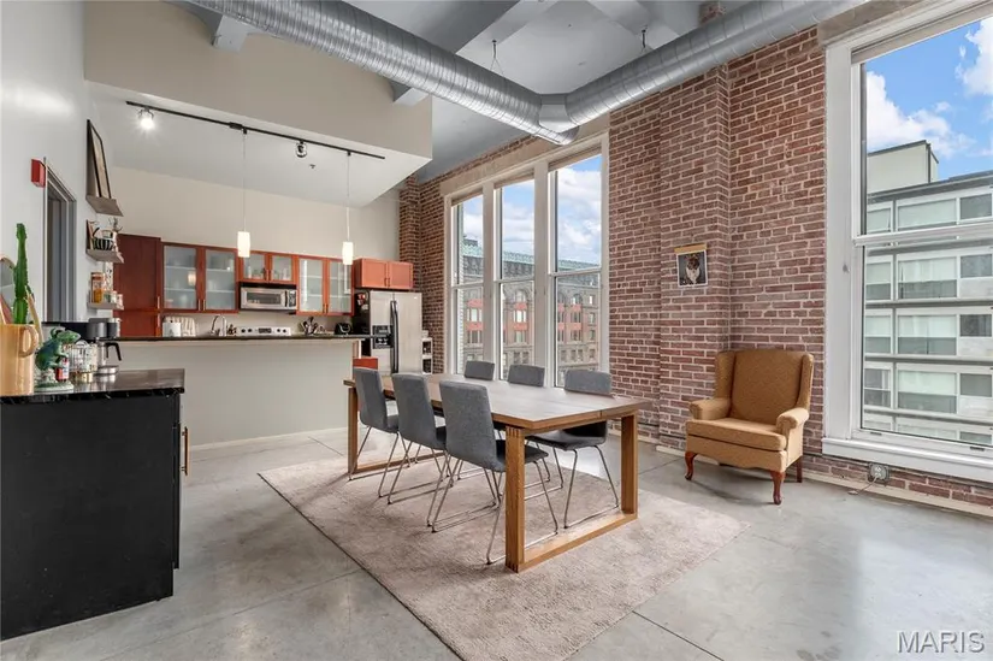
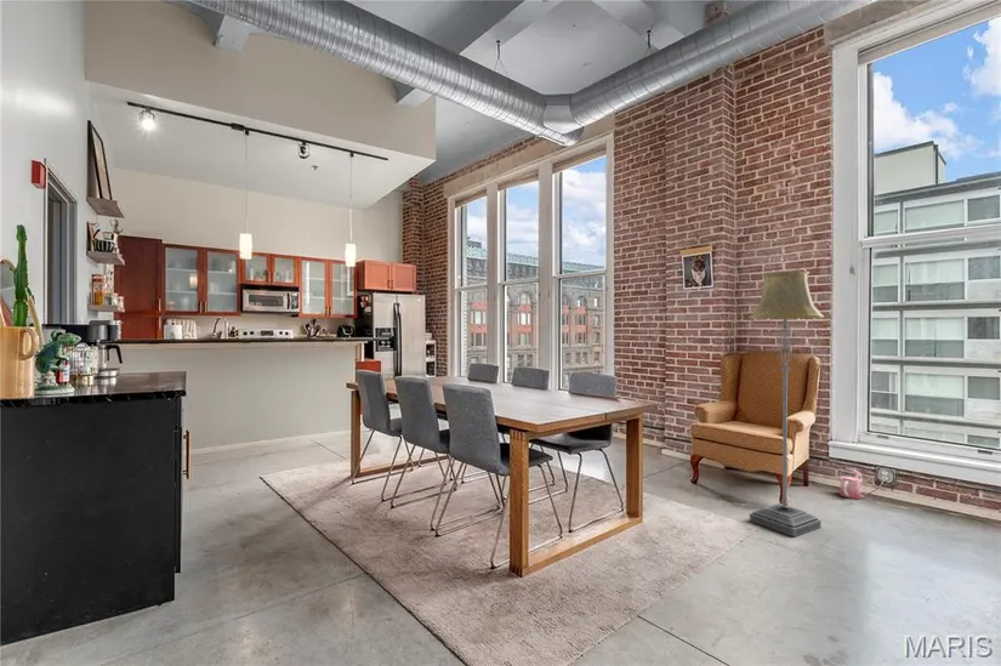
+ watering can [837,467,864,500]
+ floor lamp [749,269,825,537]
